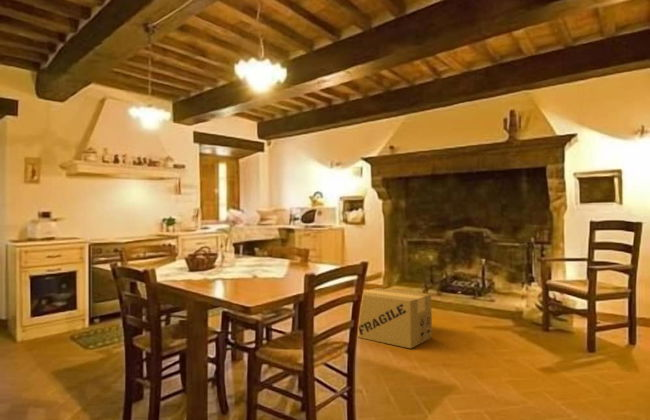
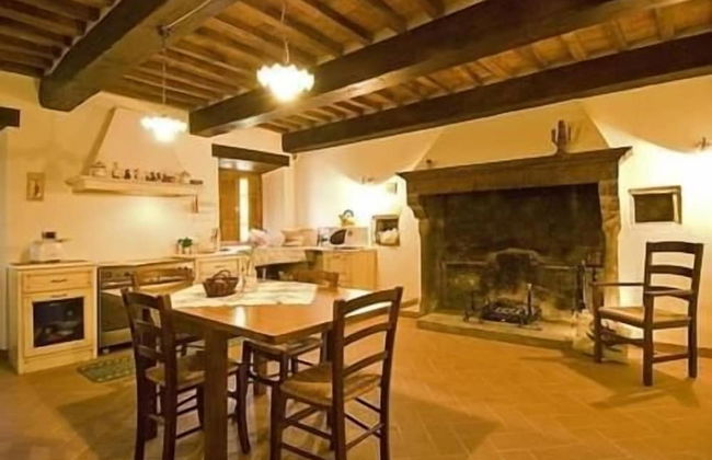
- cardboard box [357,287,433,349]
